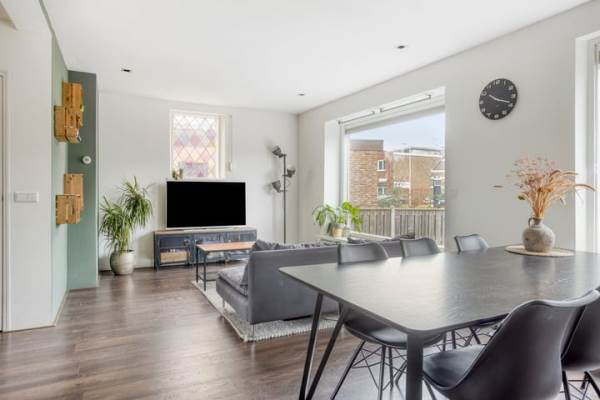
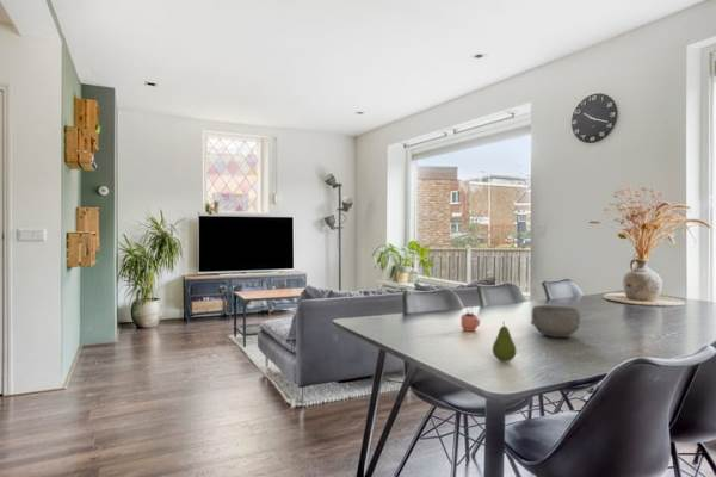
+ fruit [492,321,517,363]
+ cocoa [459,301,481,333]
+ bowl [530,304,581,339]
